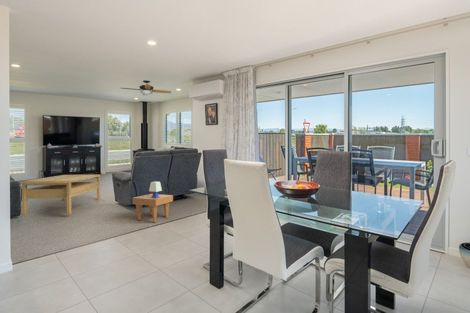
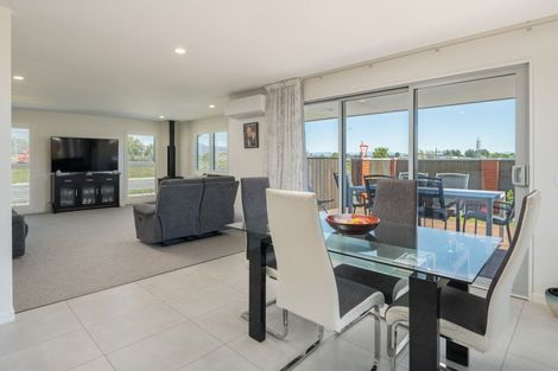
- coffee table [20,174,101,217]
- ceiling fan [120,79,172,96]
- side table [132,181,174,223]
